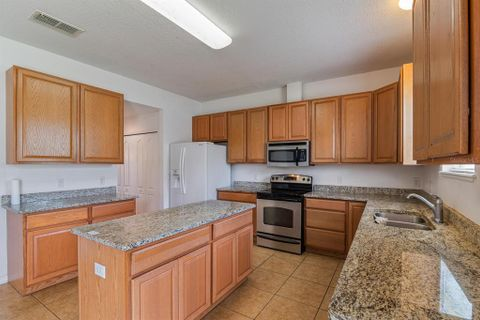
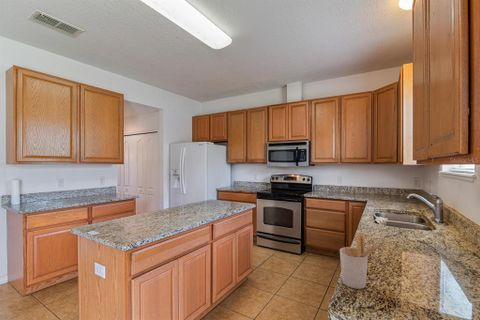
+ utensil holder [339,233,384,290]
